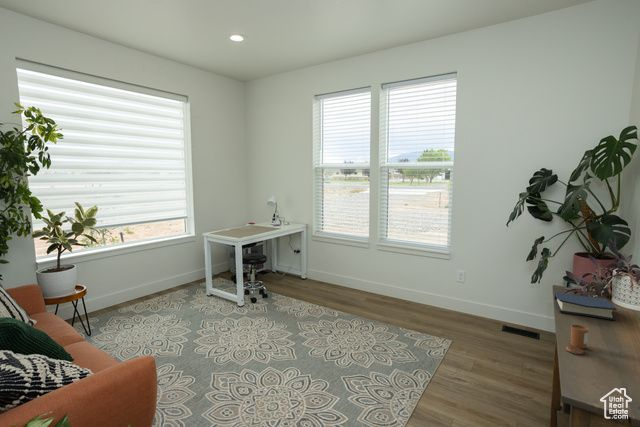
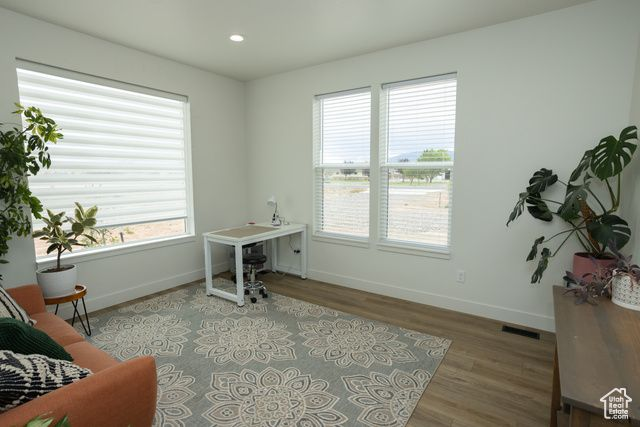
- hardback book [553,291,618,321]
- candle [565,324,589,355]
